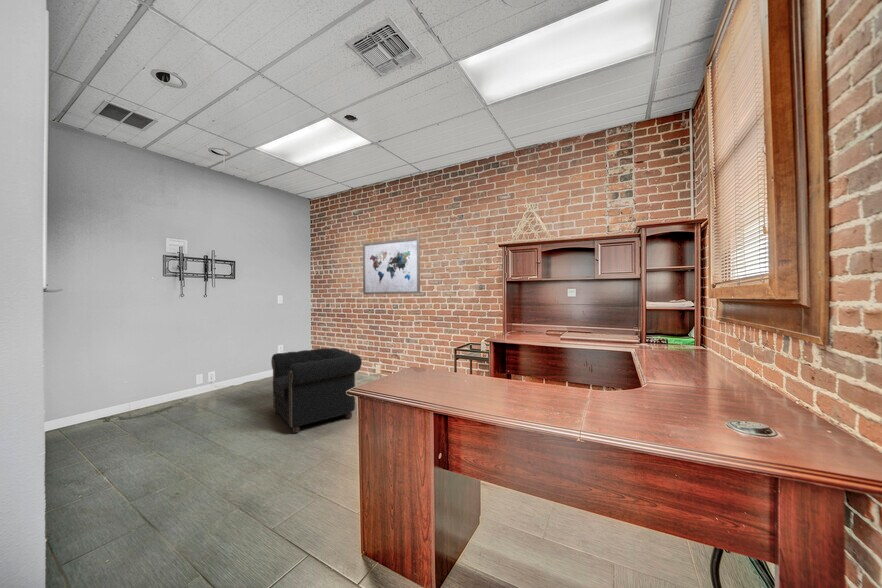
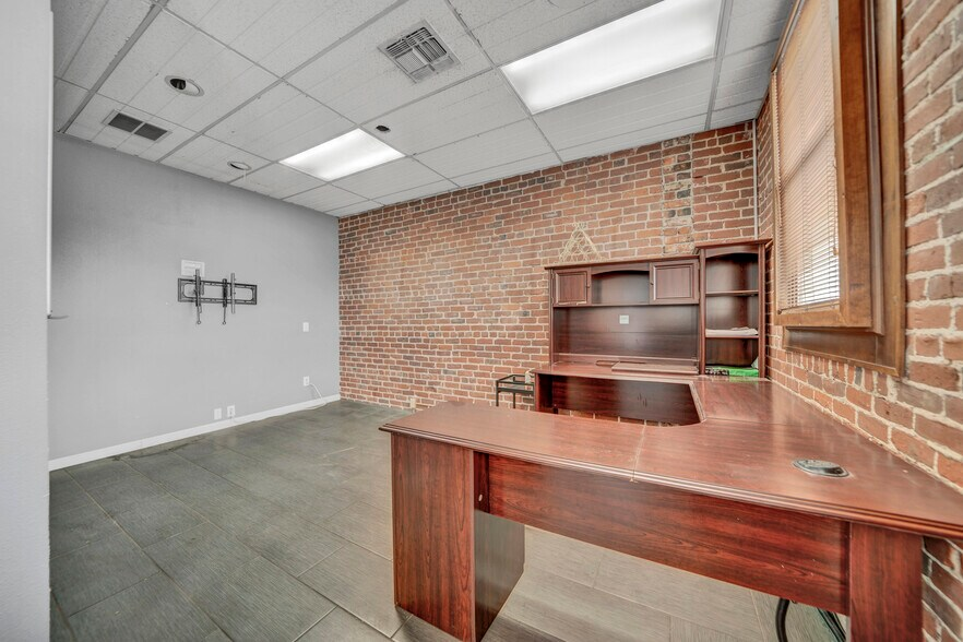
- wall art [362,236,421,295]
- armchair [270,347,363,434]
